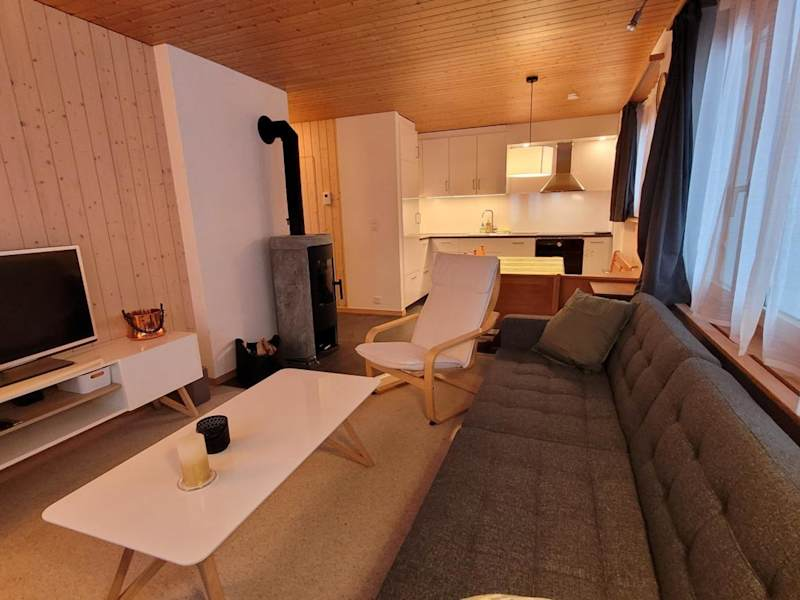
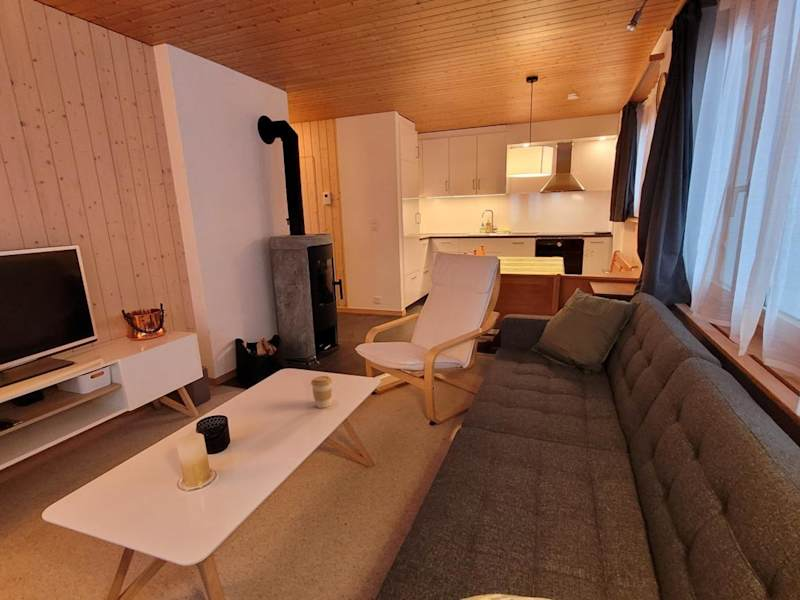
+ coffee cup [310,375,333,409]
